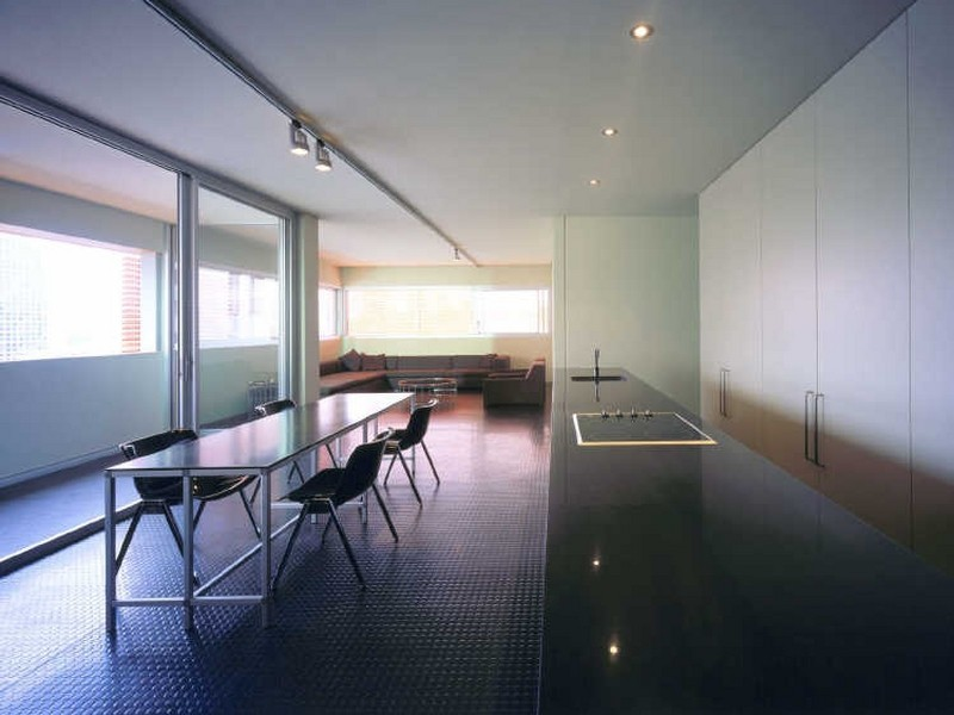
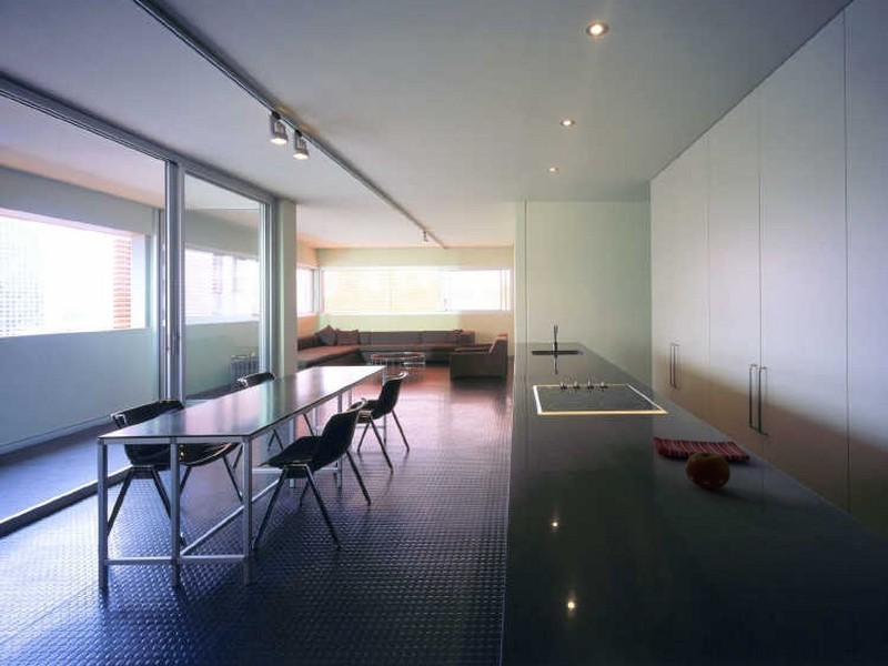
+ dish towel [652,435,751,462]
+ fruit [685,452,731,491]
